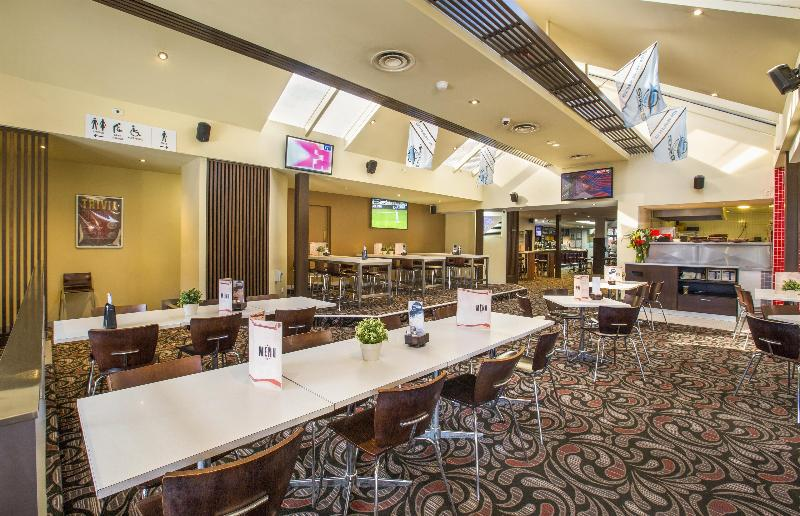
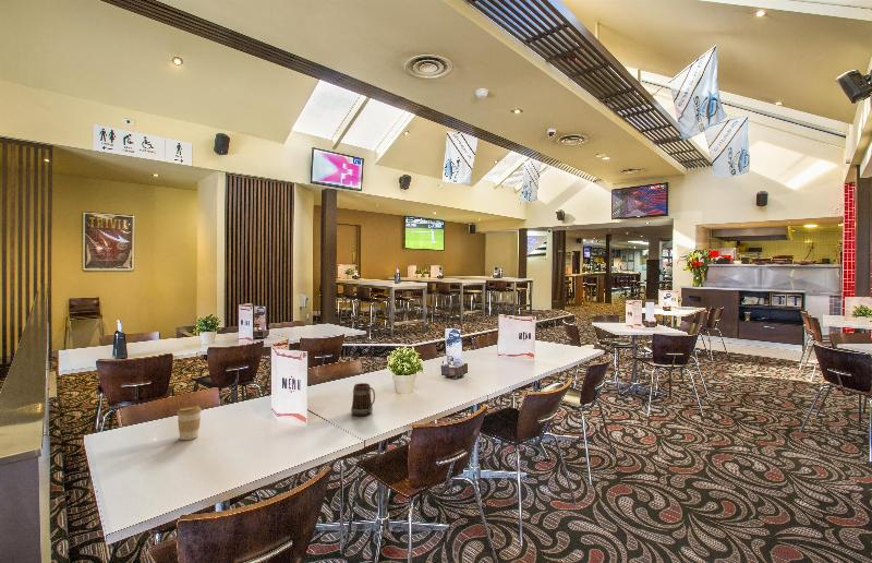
+ beer mug [350,382,376,417]
+ coffee cup [175,405,203,441]
